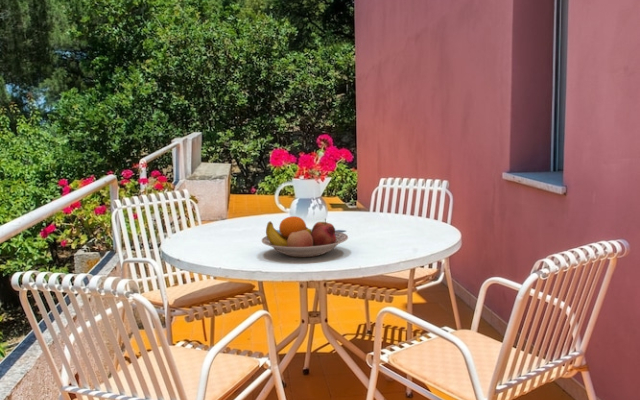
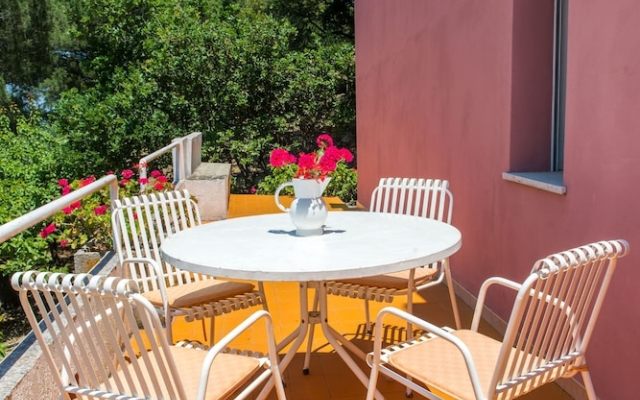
- fruit bowl [261,215,349,258]
